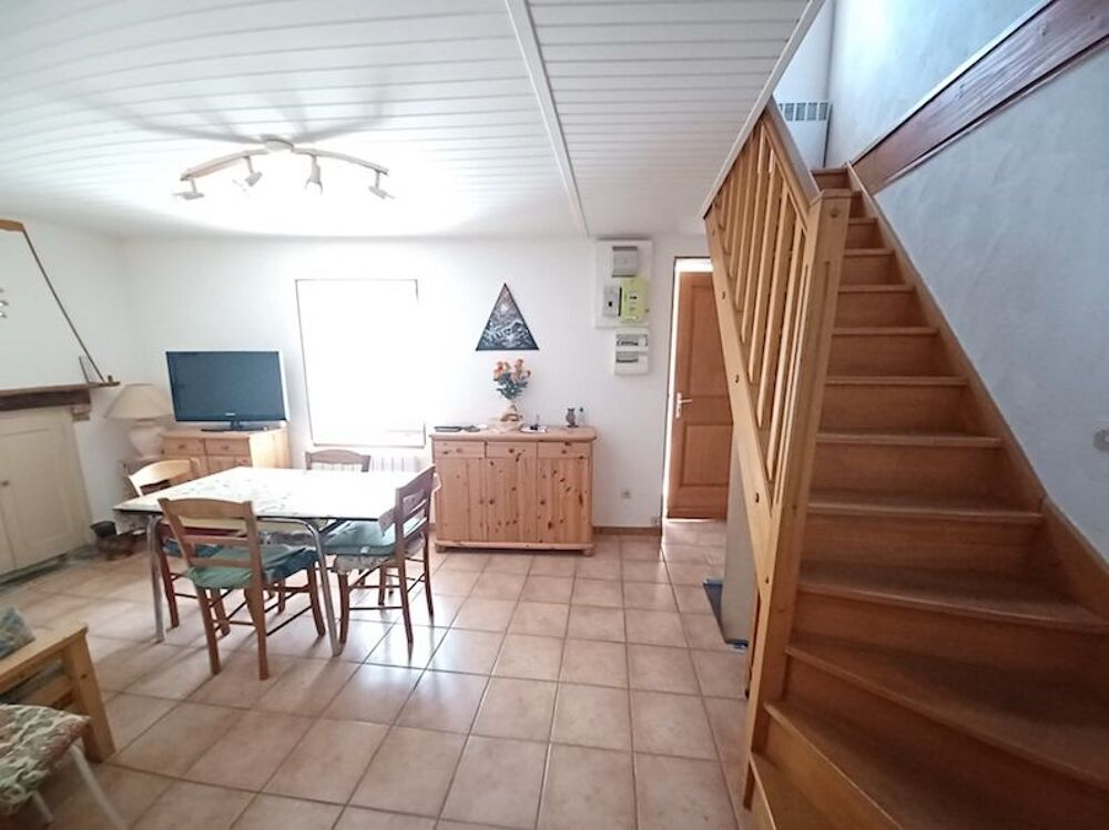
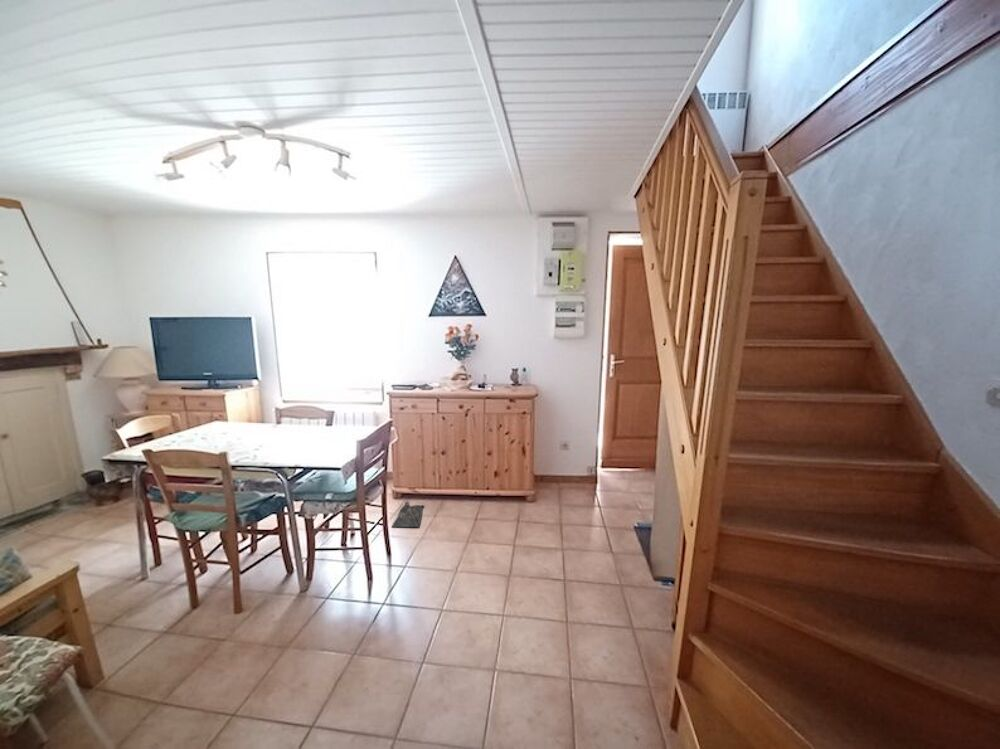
+ bag [391,500,425,528]
